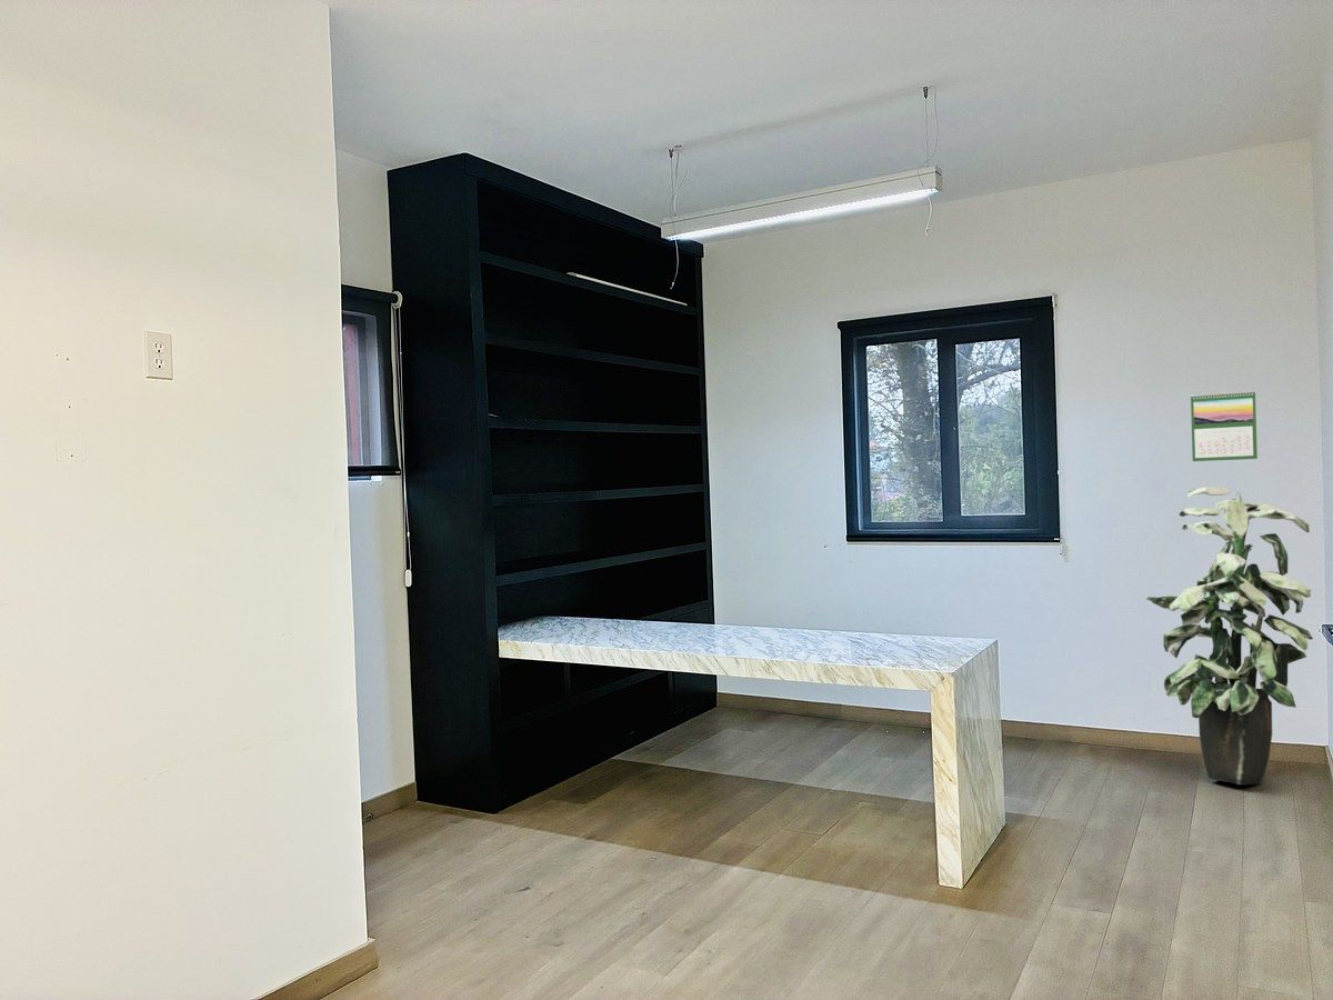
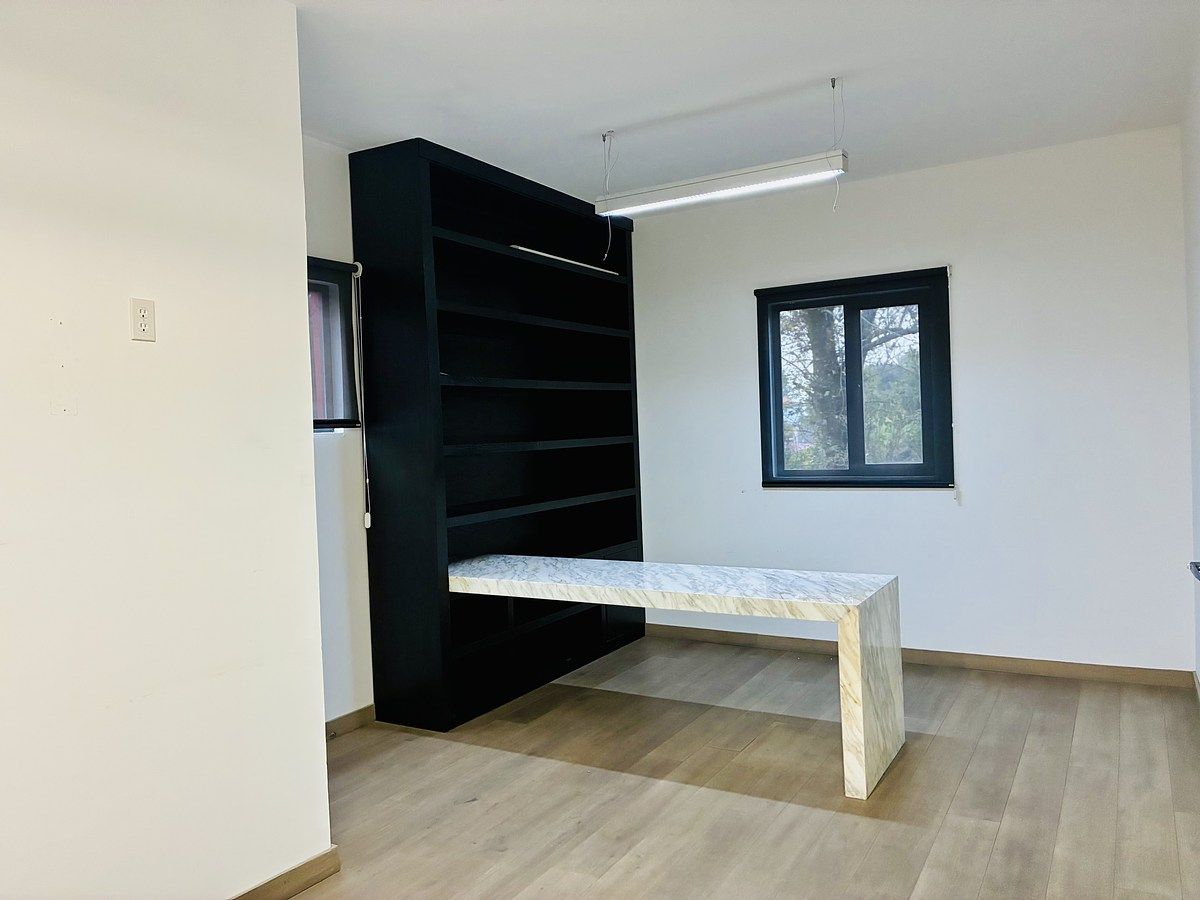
- calendar [1190,390,1259,462]
- indoor plant [1145,486,1314,786]
